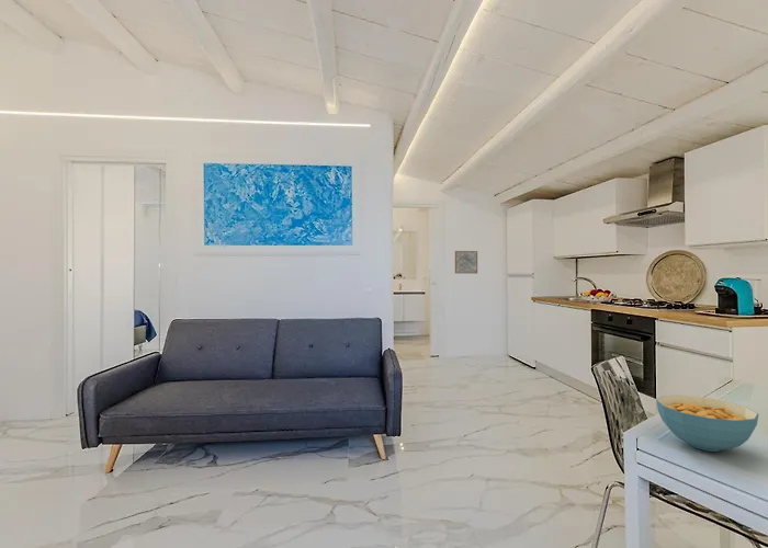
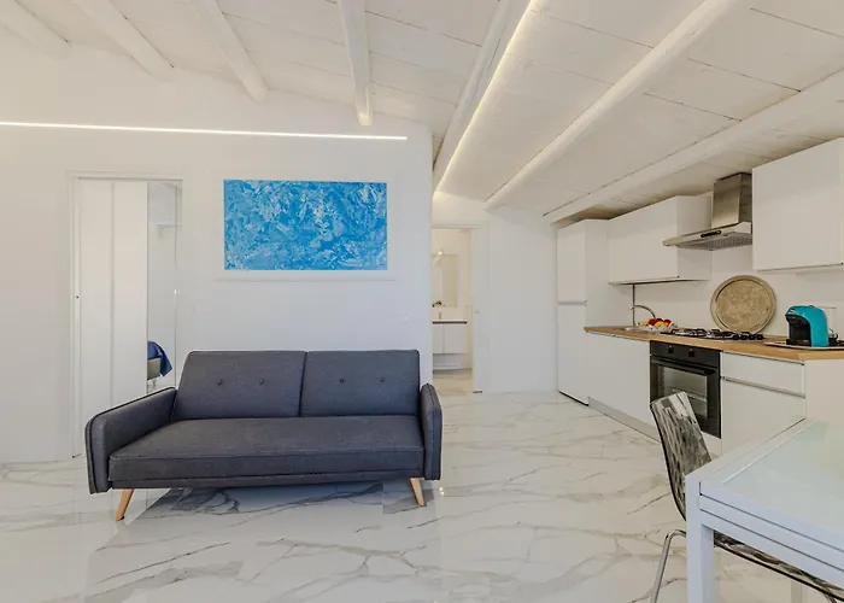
- wall art [454,250,478,275]
- cereal bowl [655,395,760,453]
